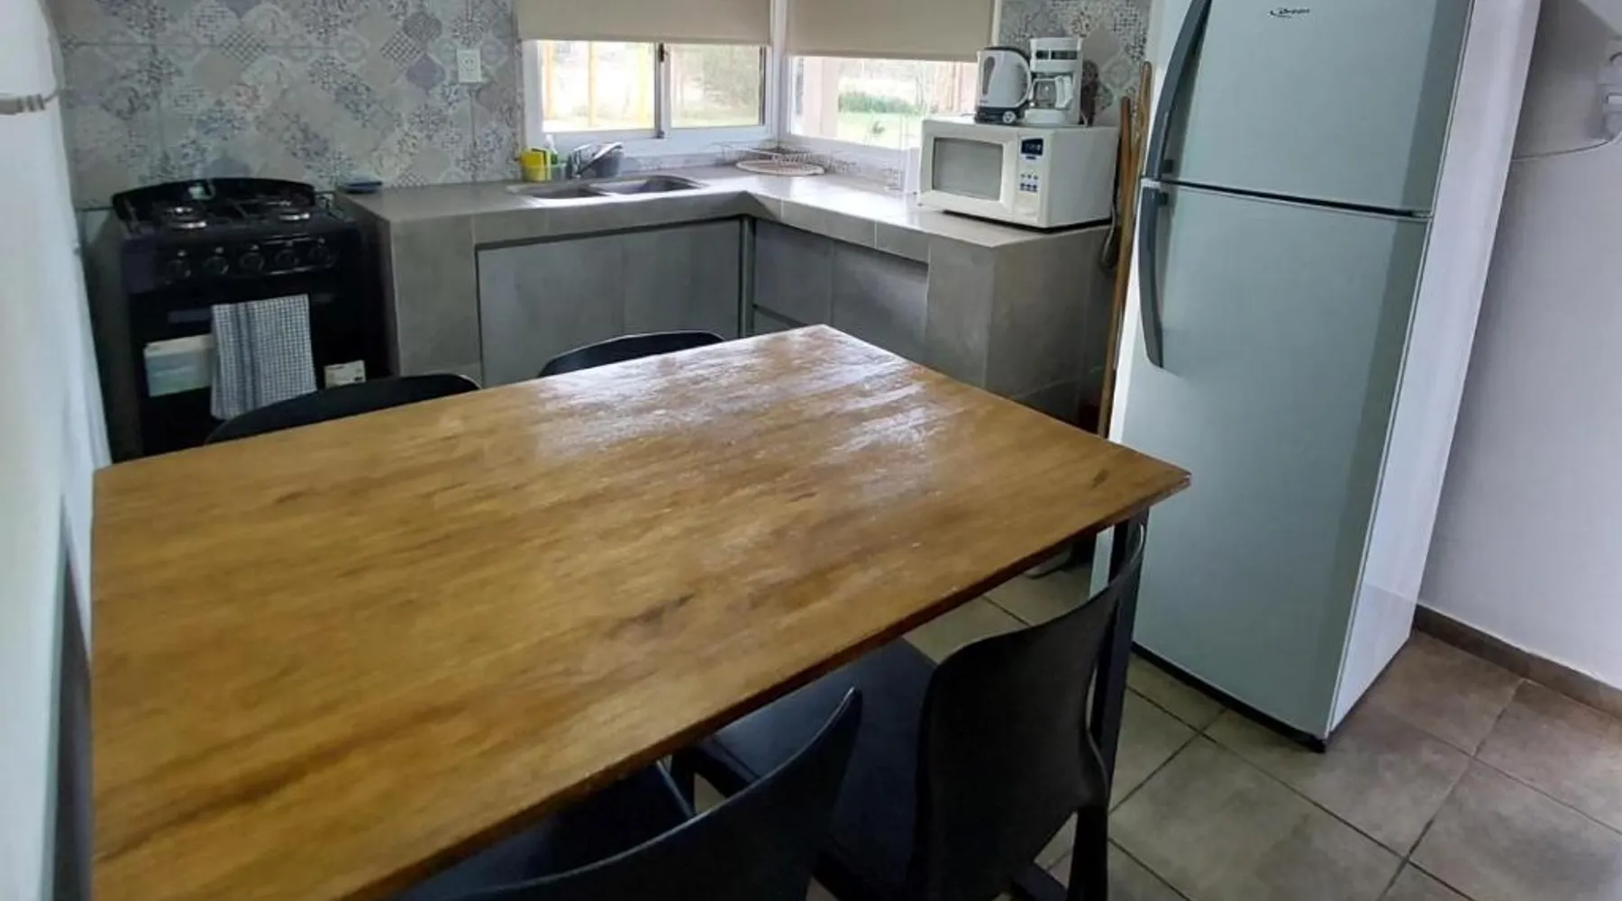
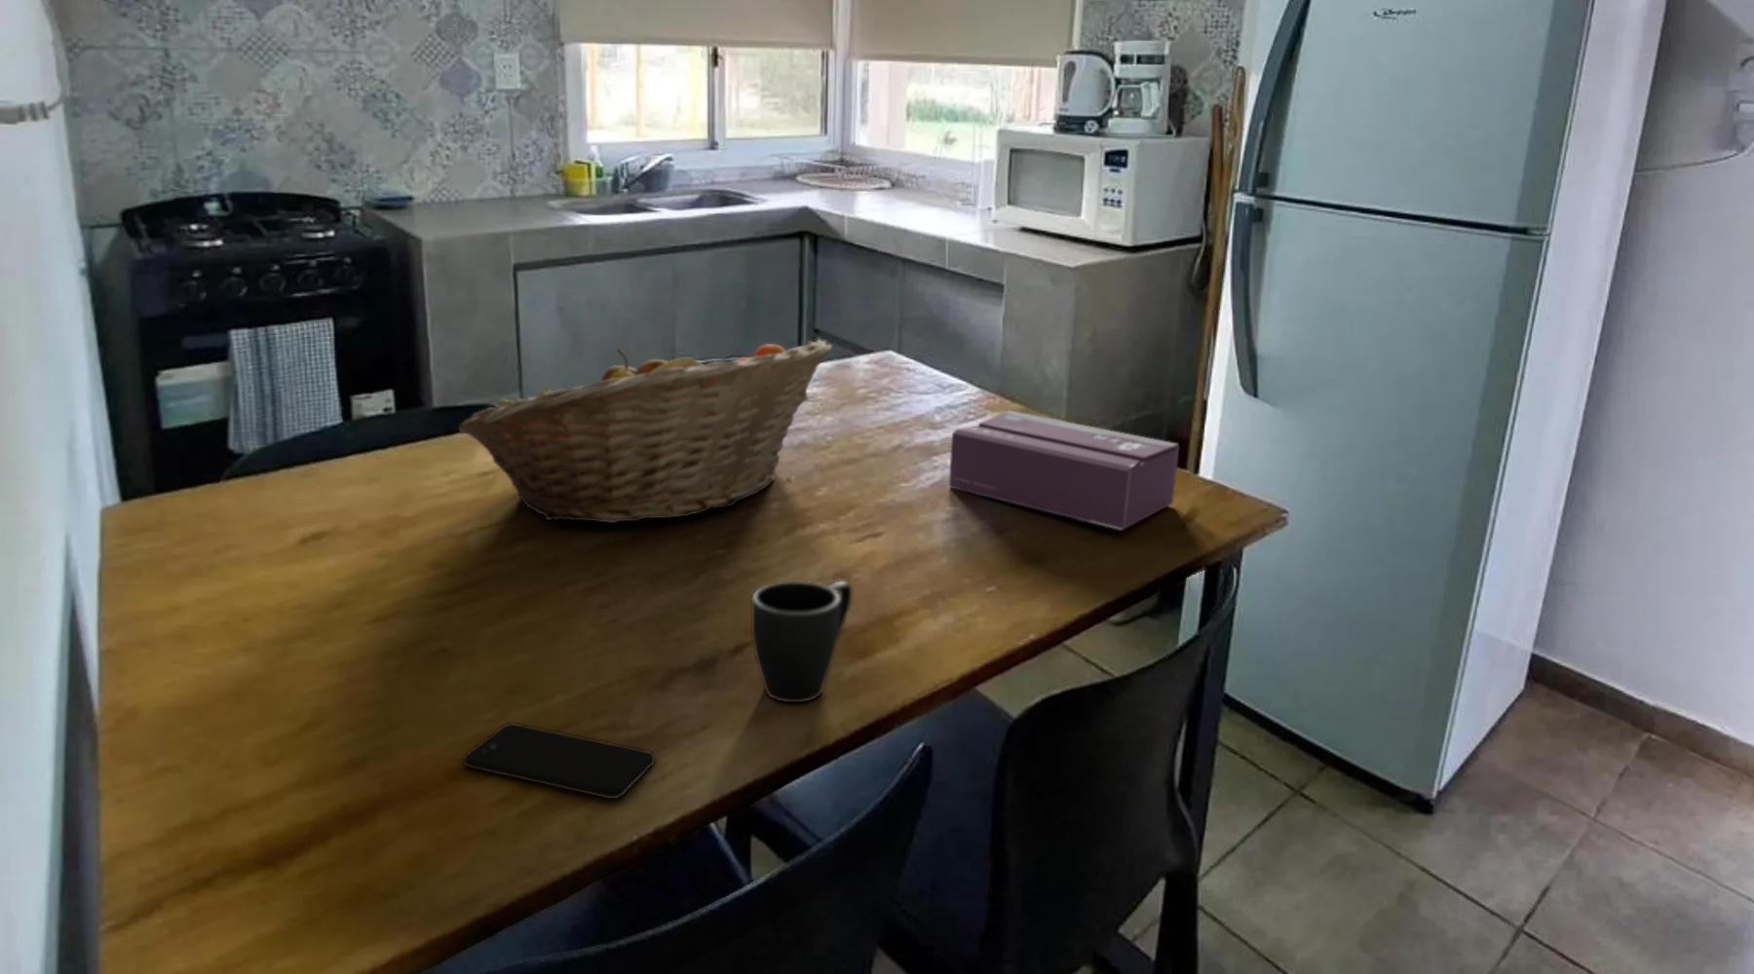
+ mug [750,581,854,703]
+ tissue box [948,410,1181,531]
+ fruit basket [458,338,833,524]
+ smartphone [462,722,656,800]
